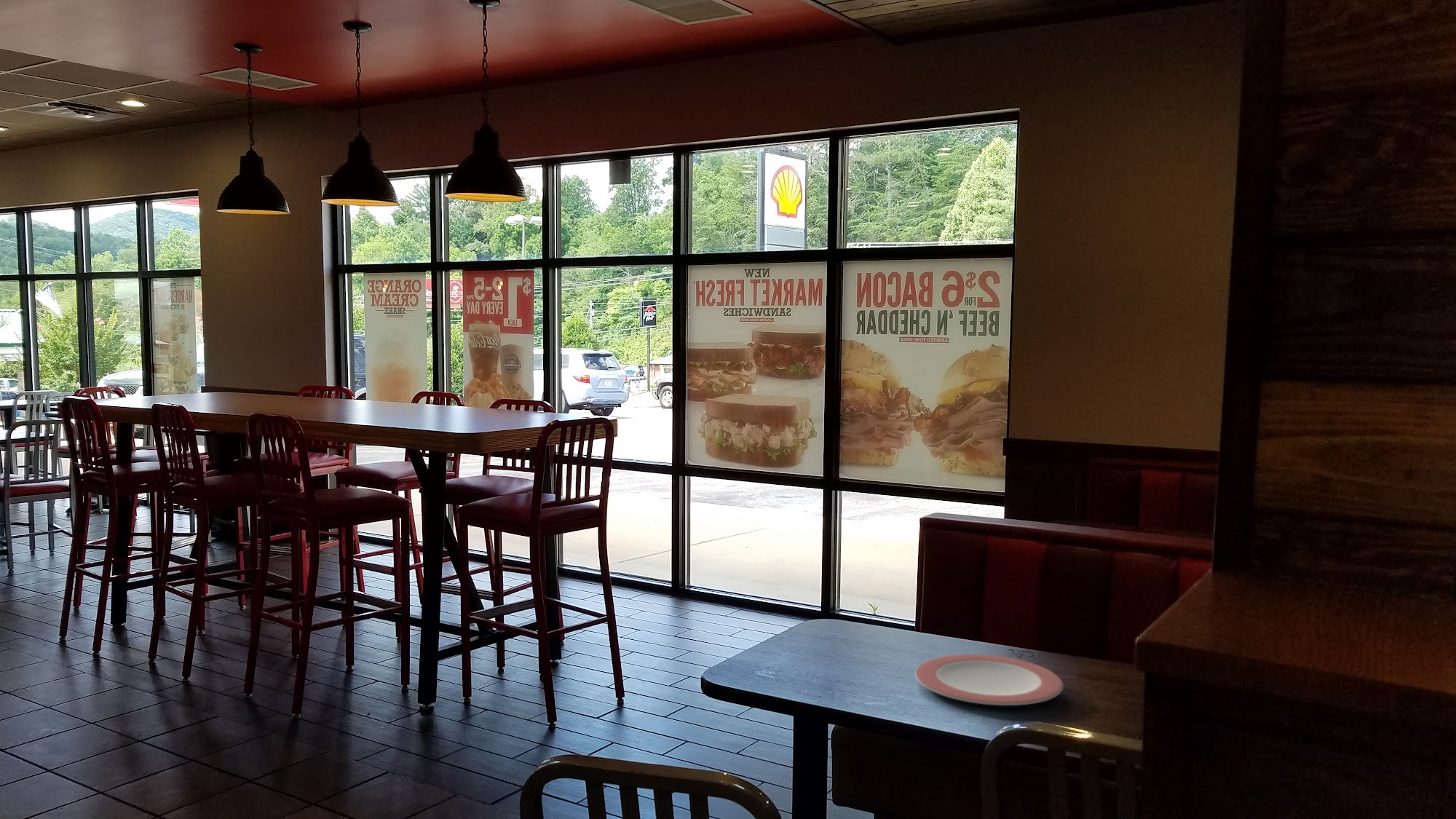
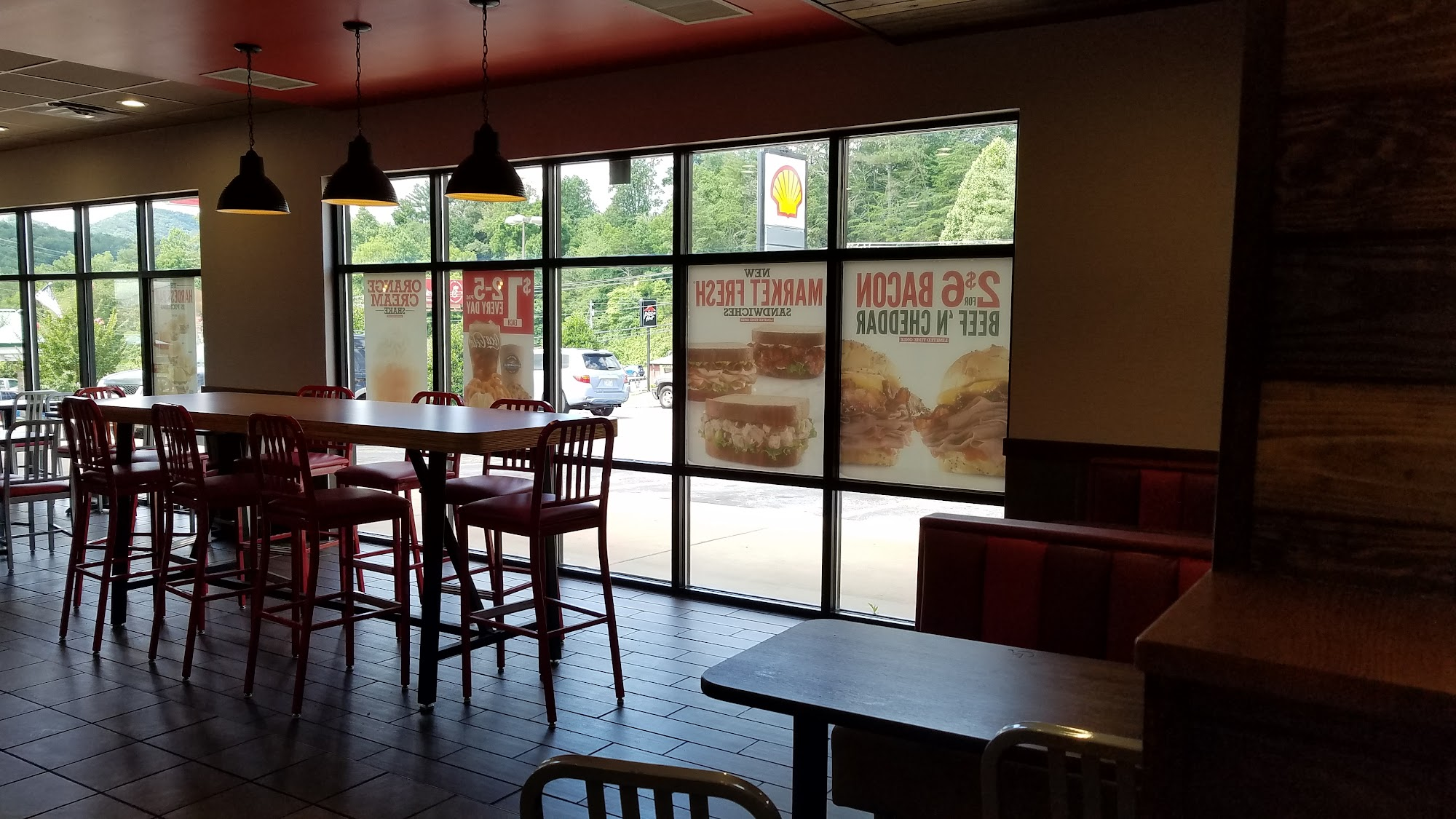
- plate [914,654,1064,706]
